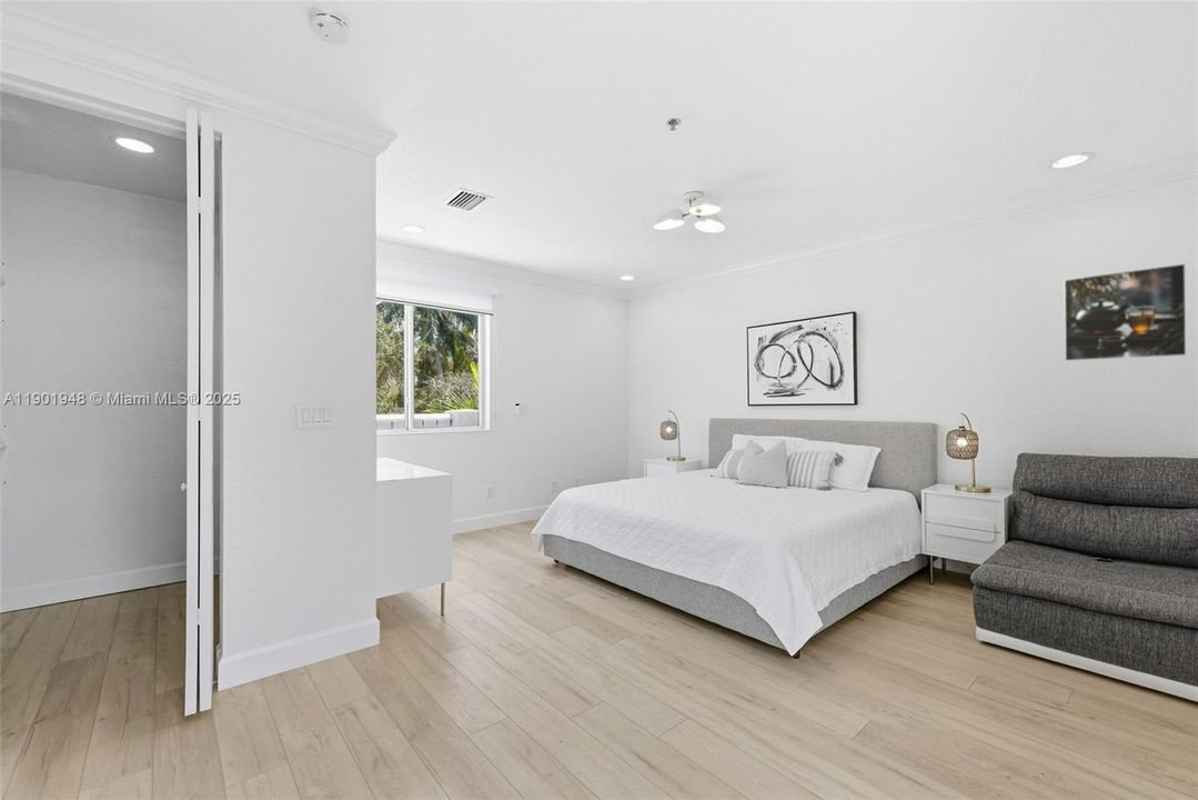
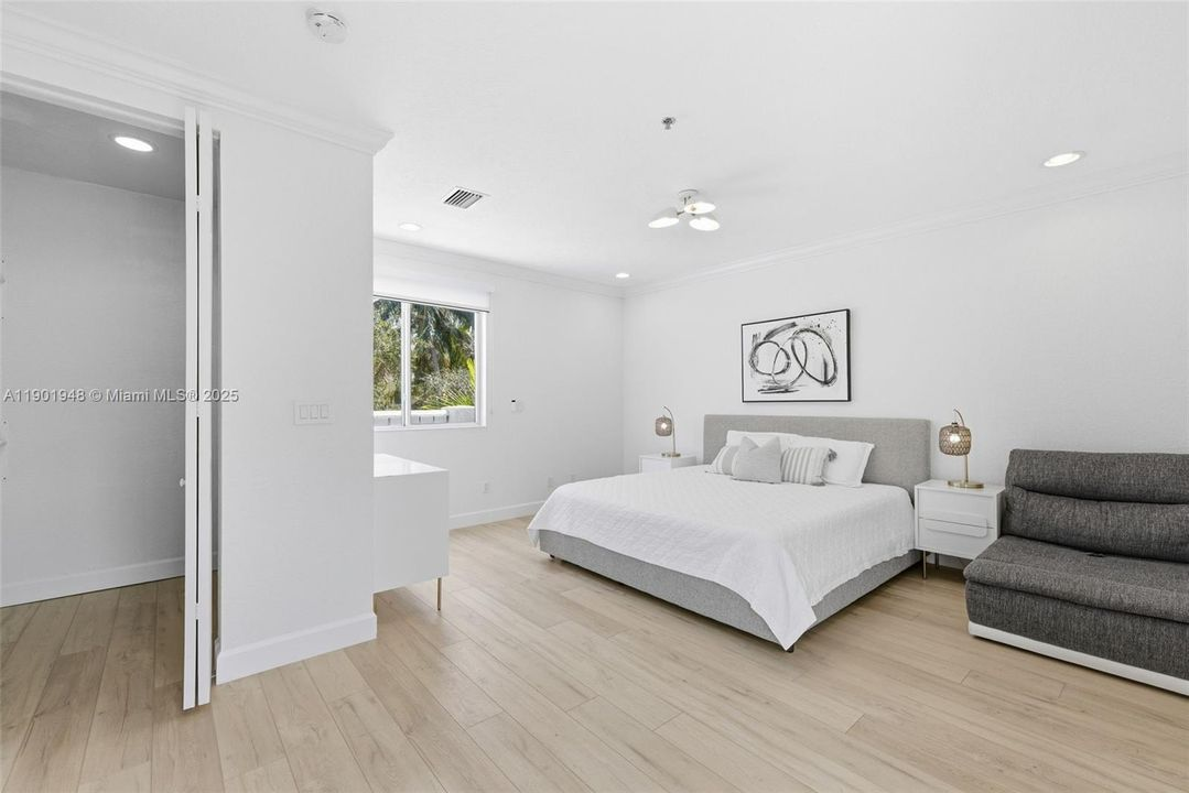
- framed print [1063,262,1187,362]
